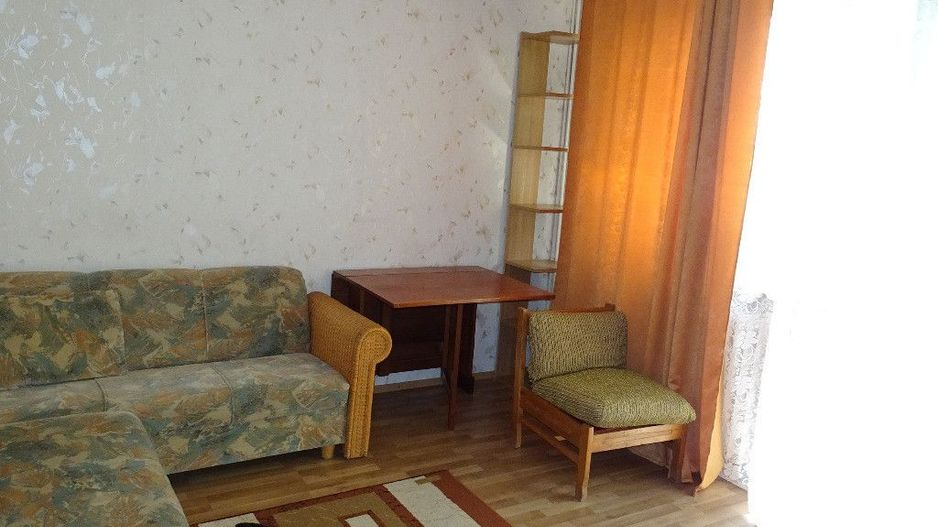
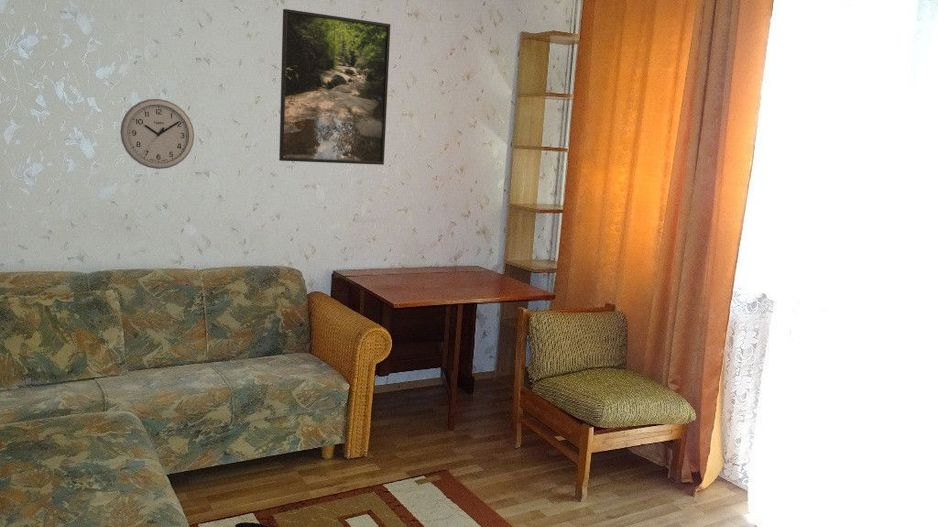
+ wall clock [119,98,195,170]
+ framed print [278,8,392,166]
